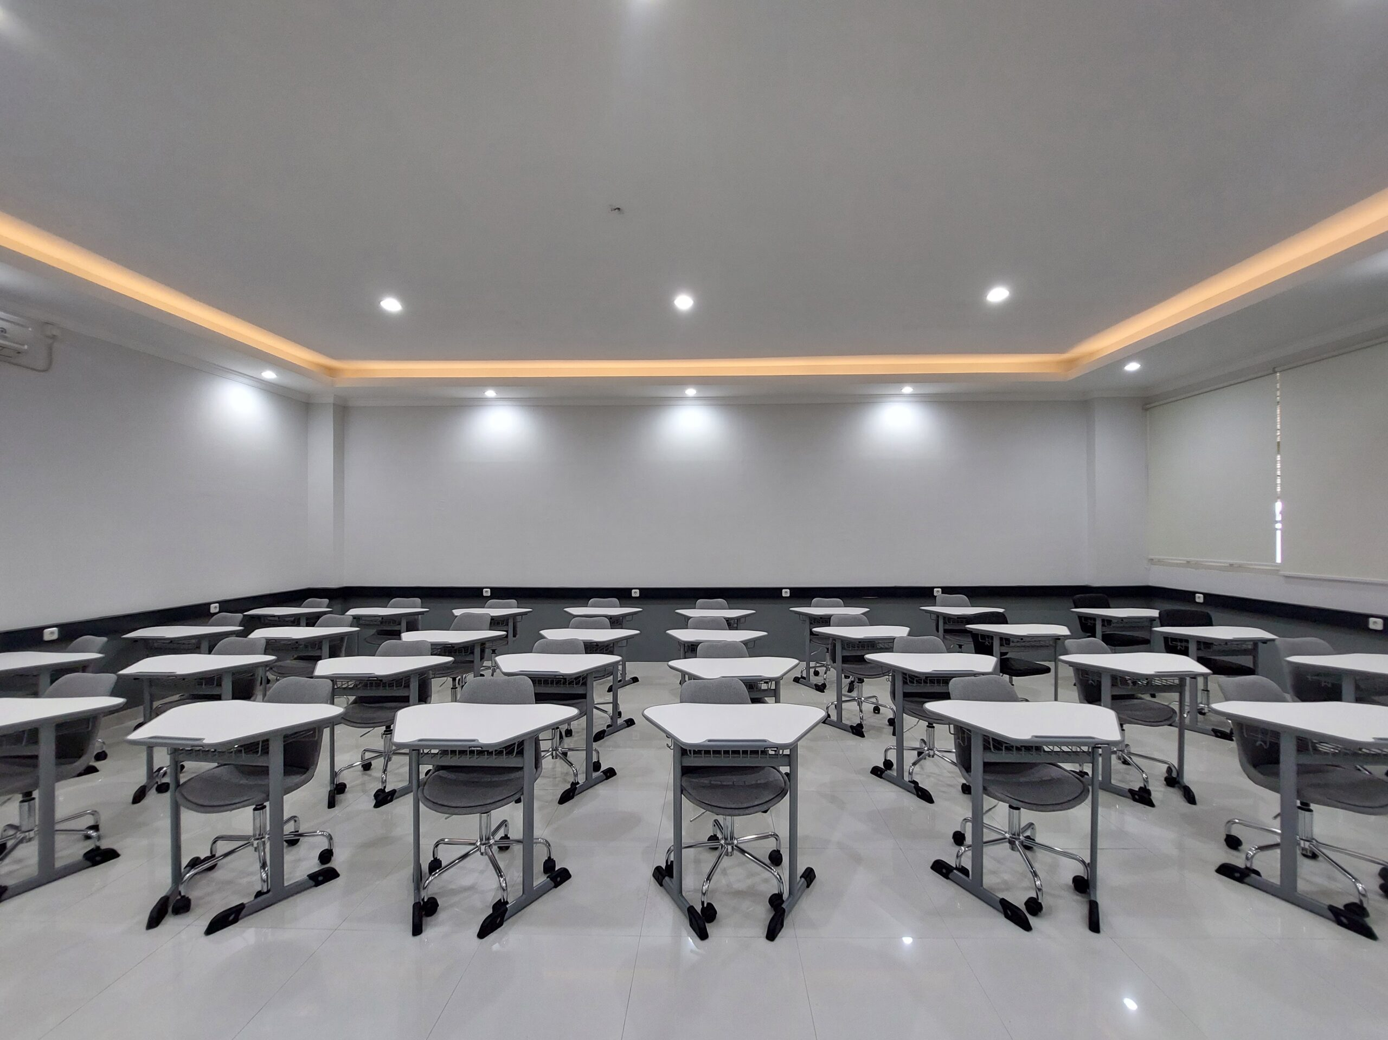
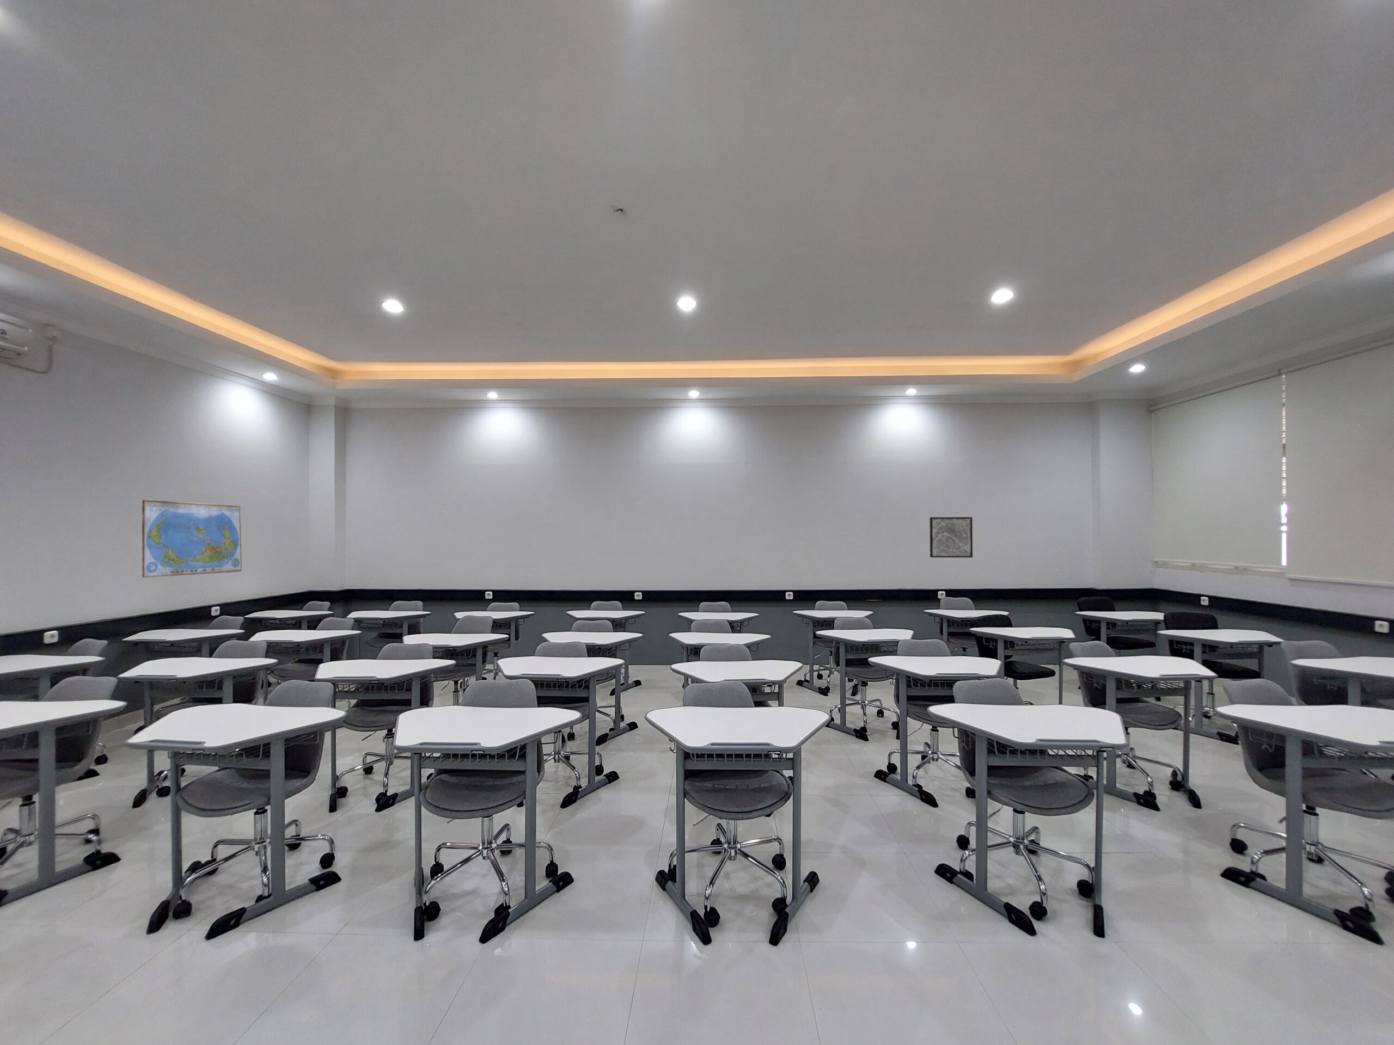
+ wall art [929,517,974,559]
+ world map [142,499,243,578]
